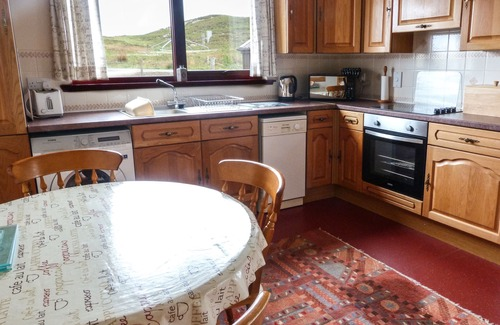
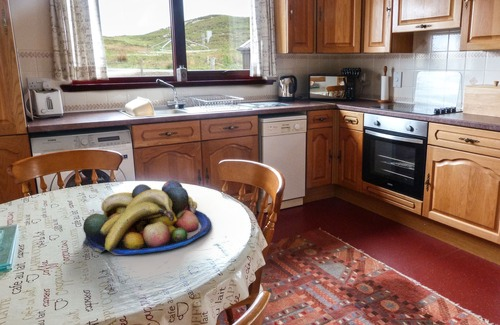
+ fruit bowl [82,179,212,256]
